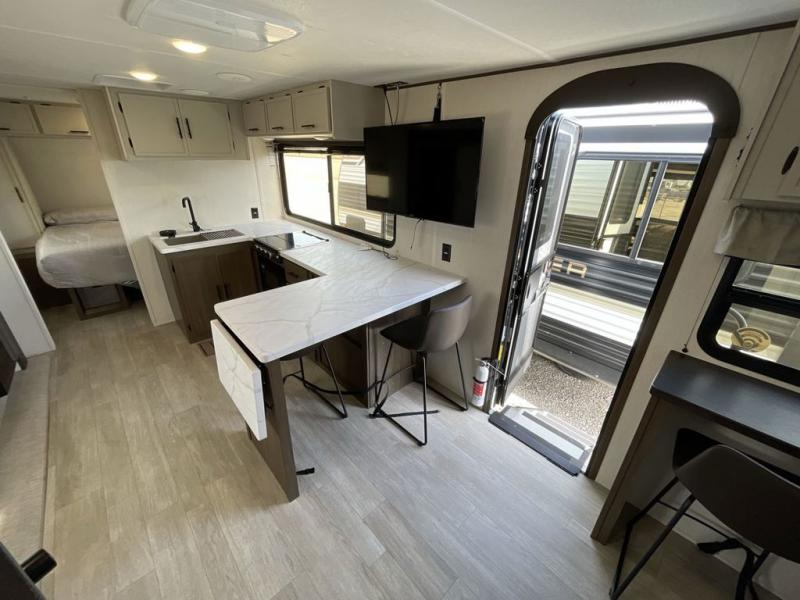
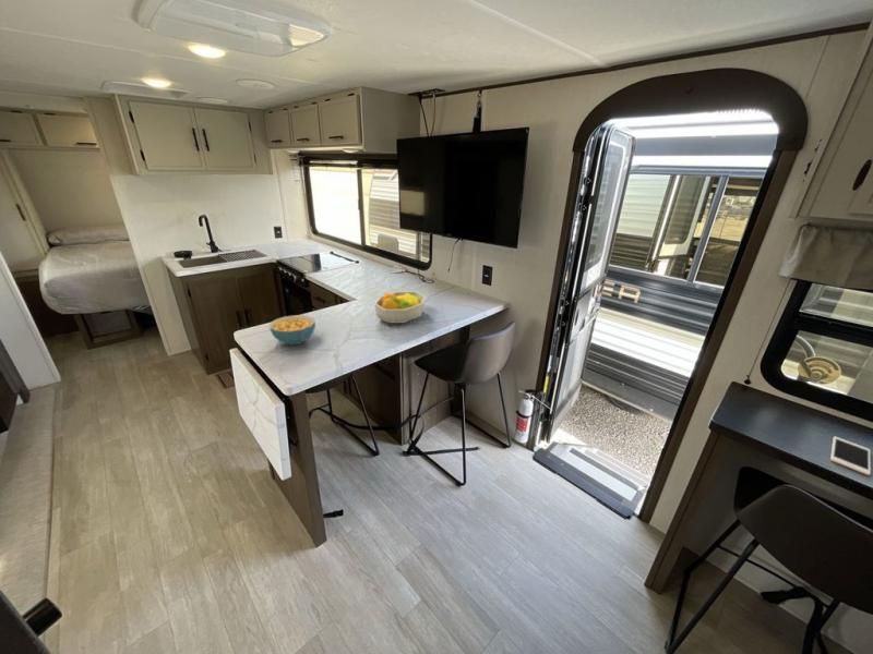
+ fruit bowl [373,291,427,324]
+ cereal bowl [268,314,316,346]
+ cell phone [829,435,872,476]
